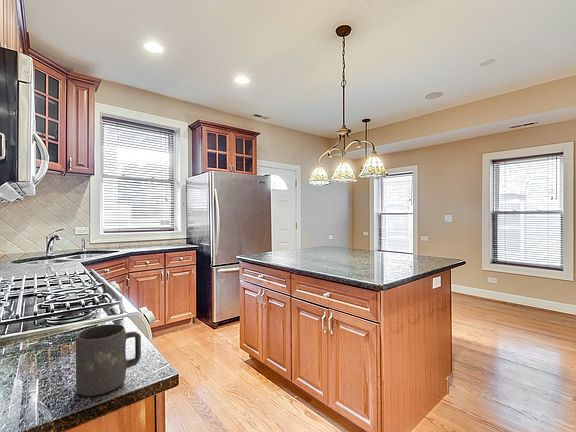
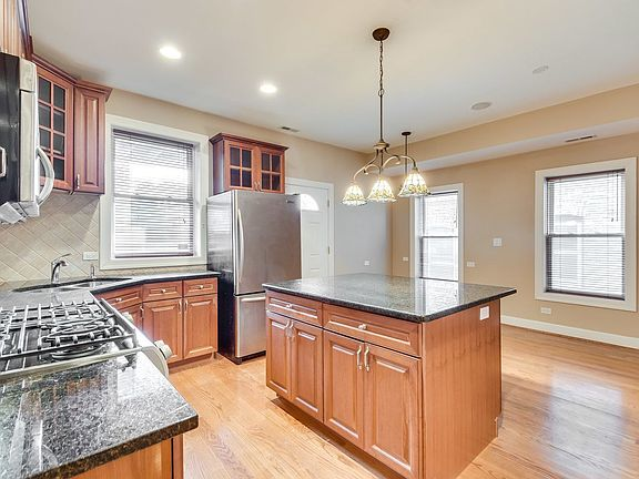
- mug [75,323,142,397]
